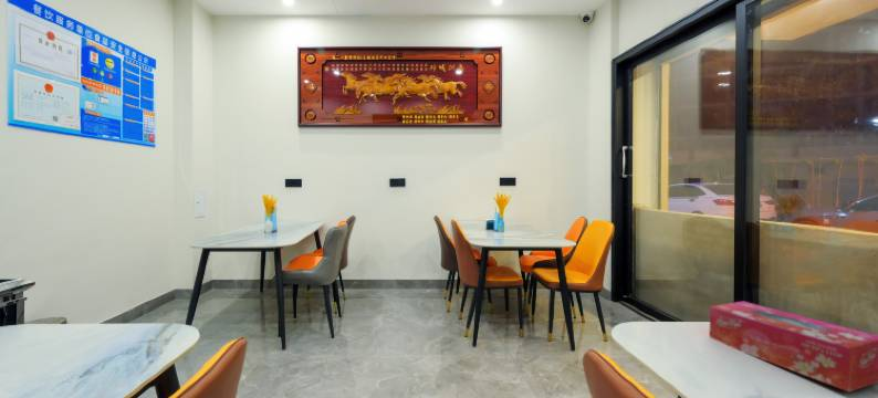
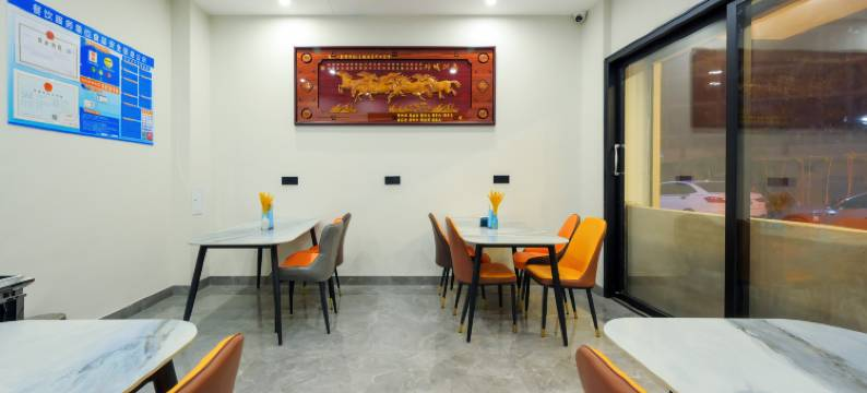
- tissue box [709,301,878,394]
